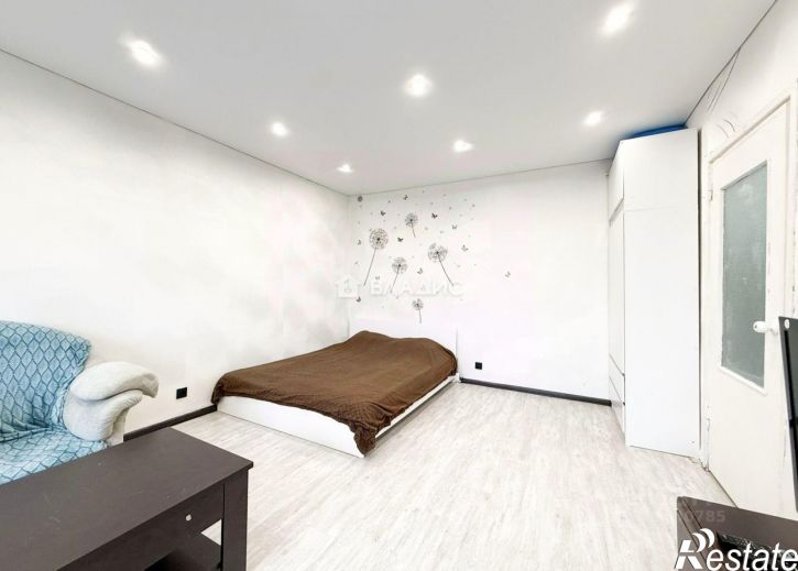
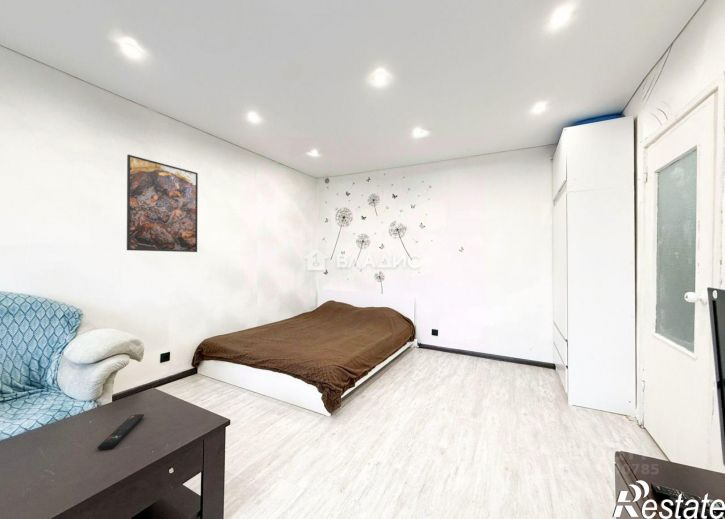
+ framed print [126,154,199,253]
+ remote control [97,413,145,451]
